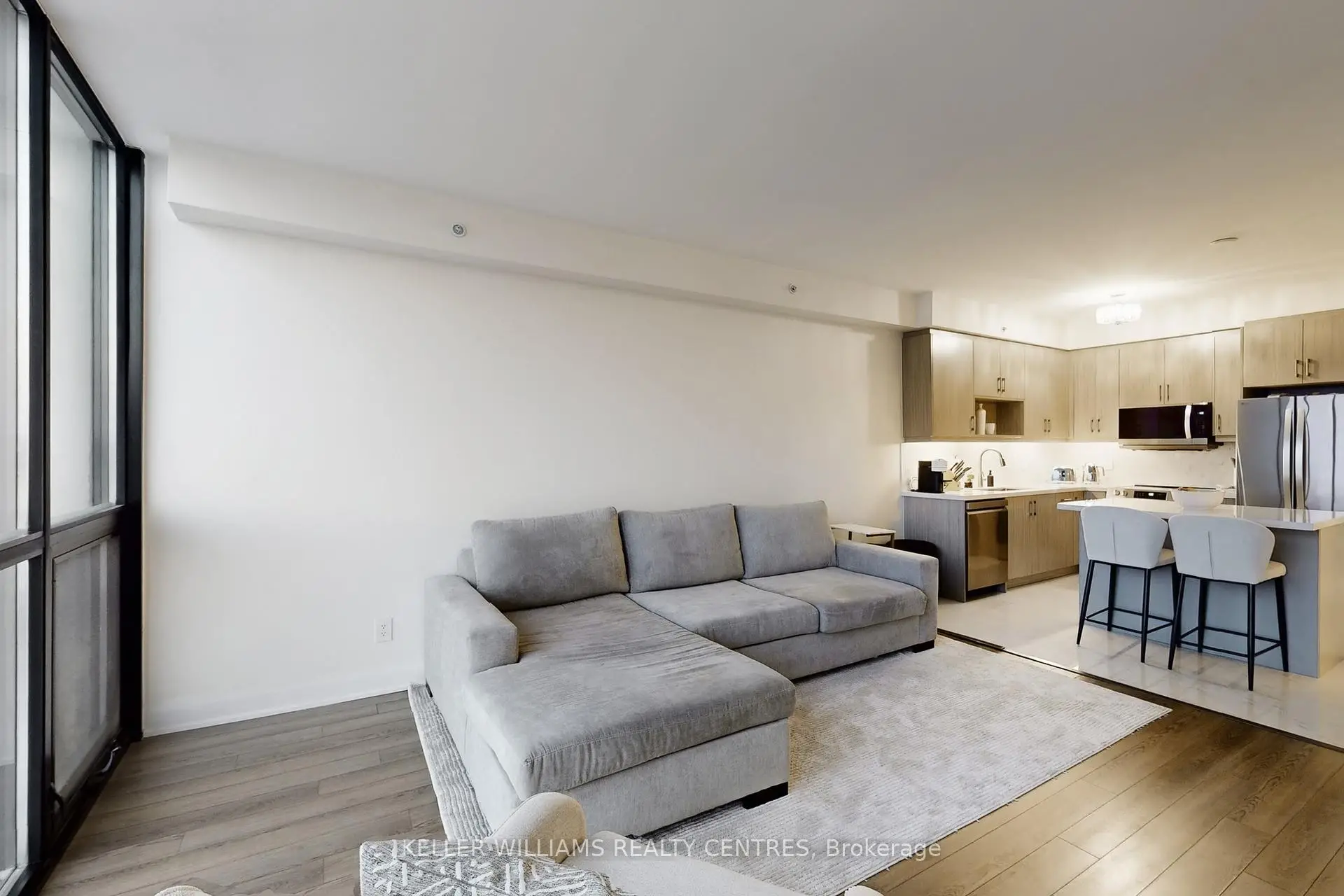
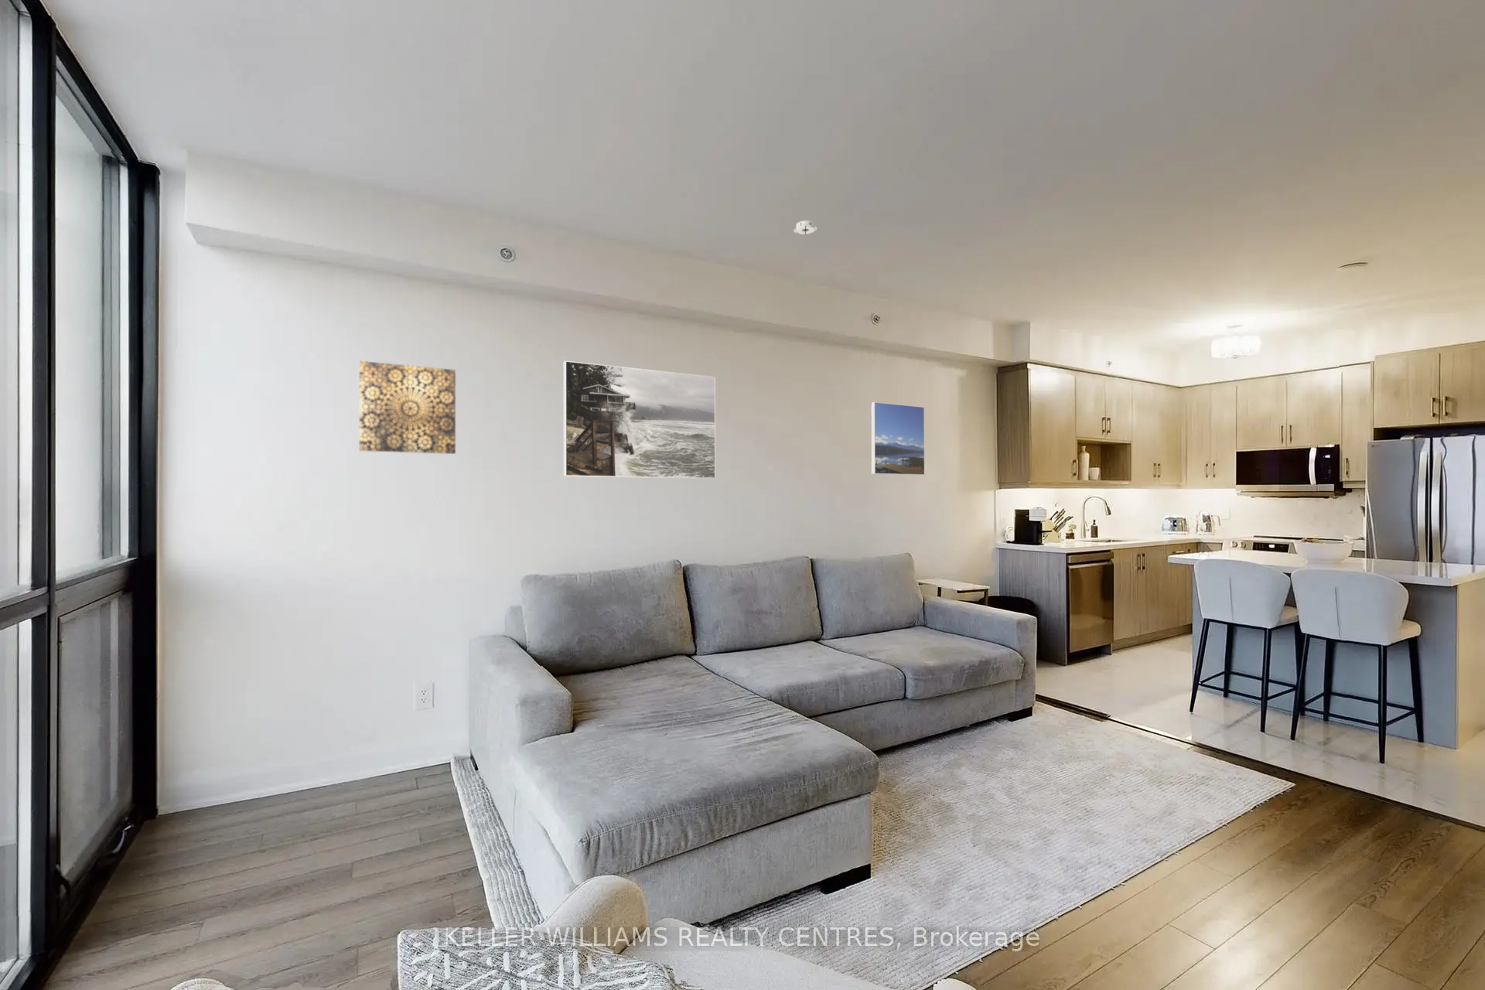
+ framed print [871,401,926,475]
+ wall art [358,360,456,455]
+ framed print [564,359,716,480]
+ smoke detector [792,220,818,236]
